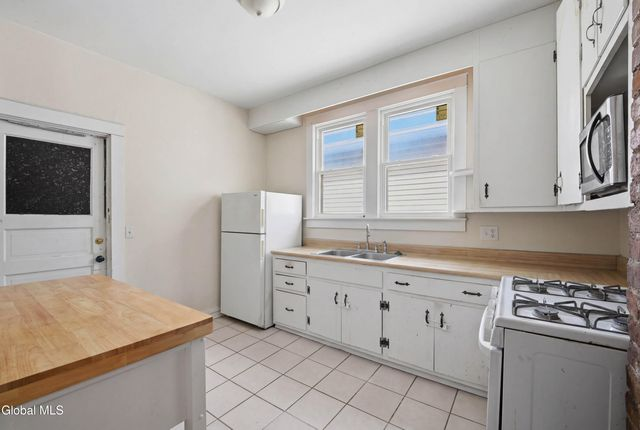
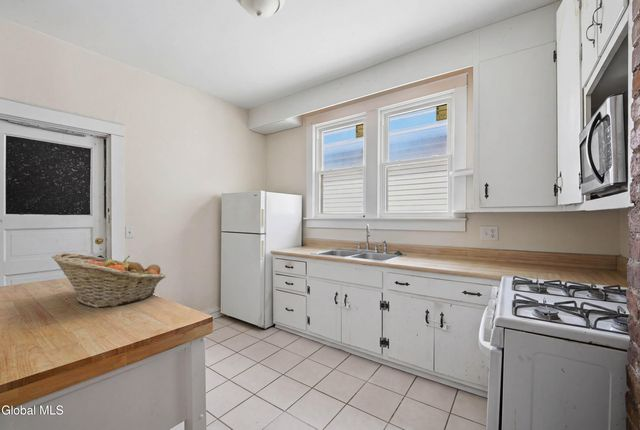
+ fruit basket [51,252,166,309]
